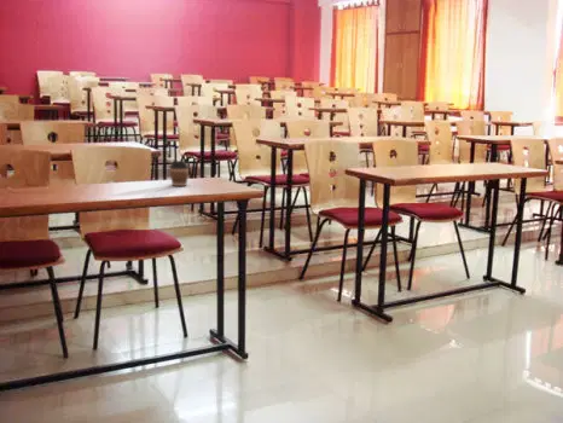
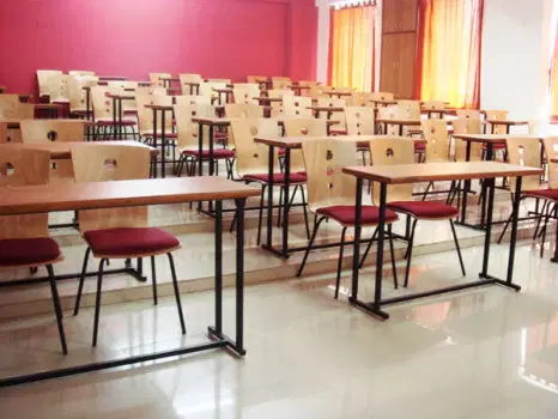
- coffee cup [168,160,190,187]
